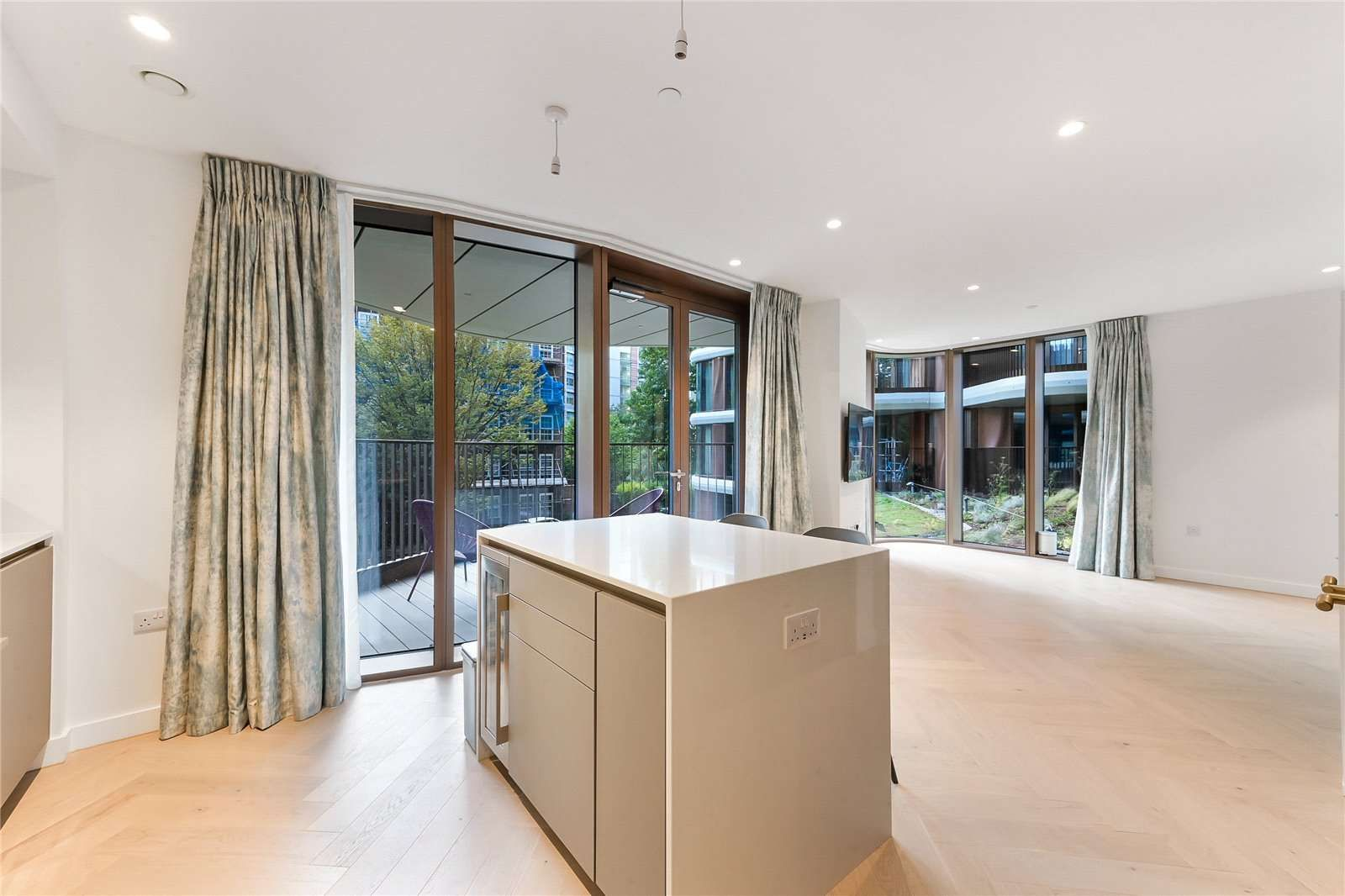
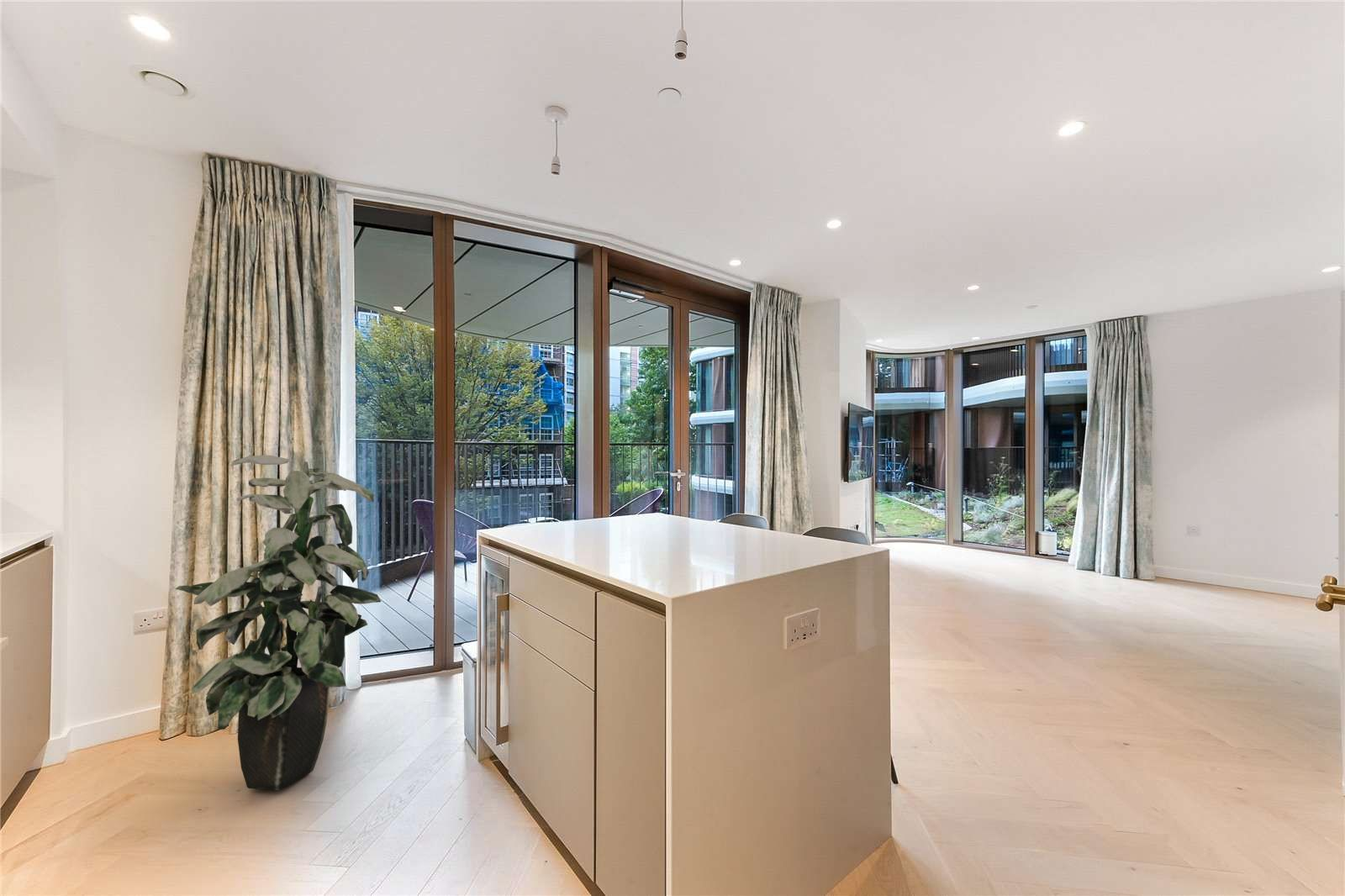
+ indoor plant [175,455,382,791]
